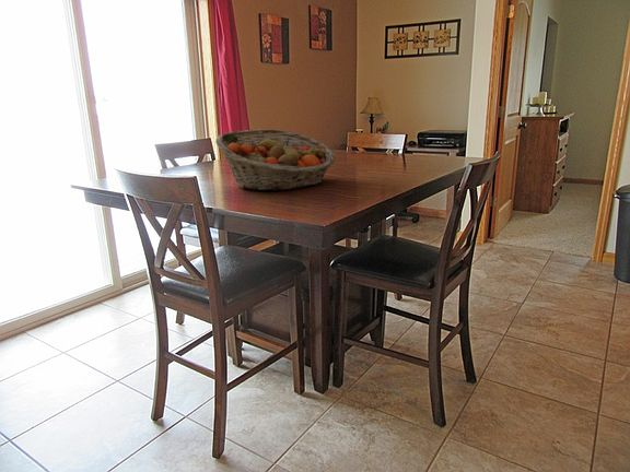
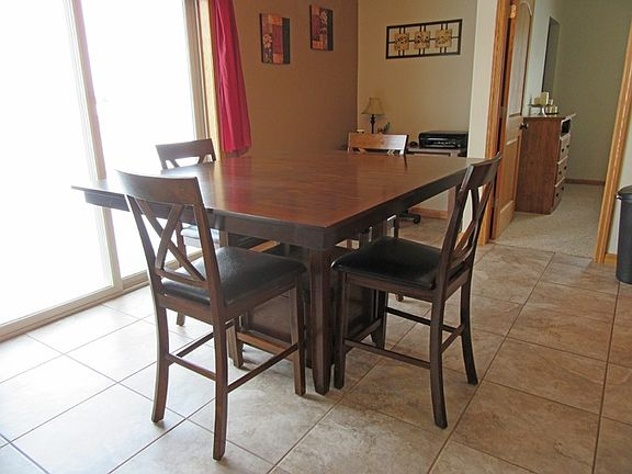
- fruit basket [214,128,337,191]
